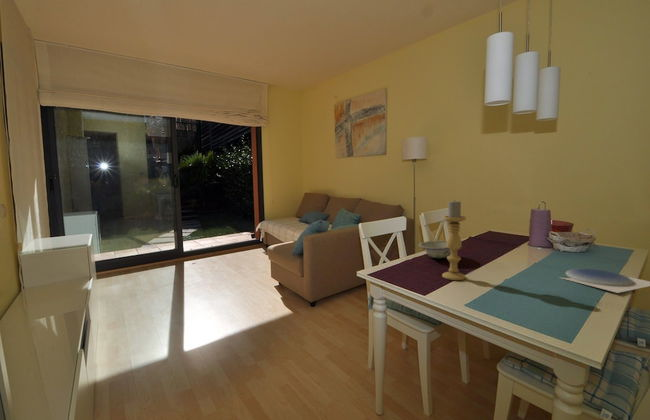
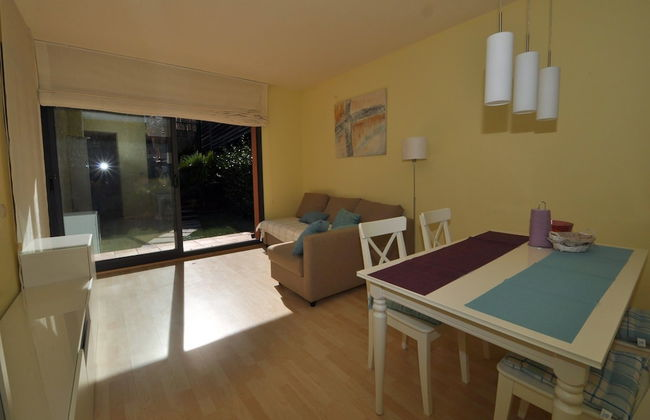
- bowl [418,240,451,260]
- plate [557,267,650,294]
- candle holder [441,199,467,281]
